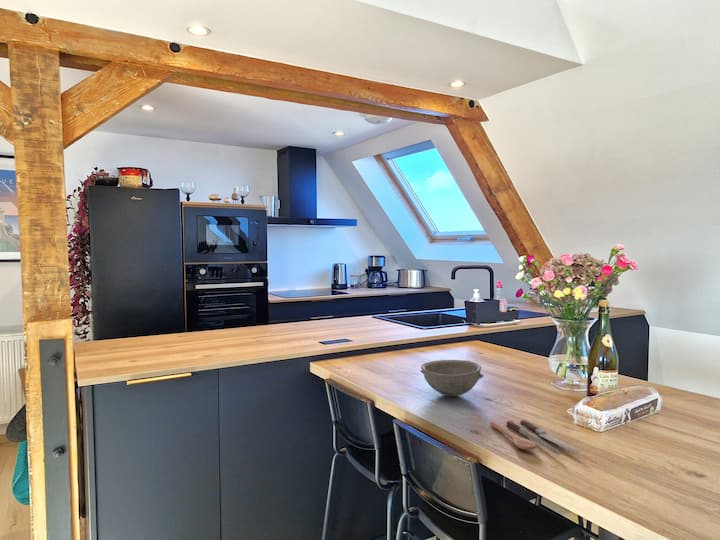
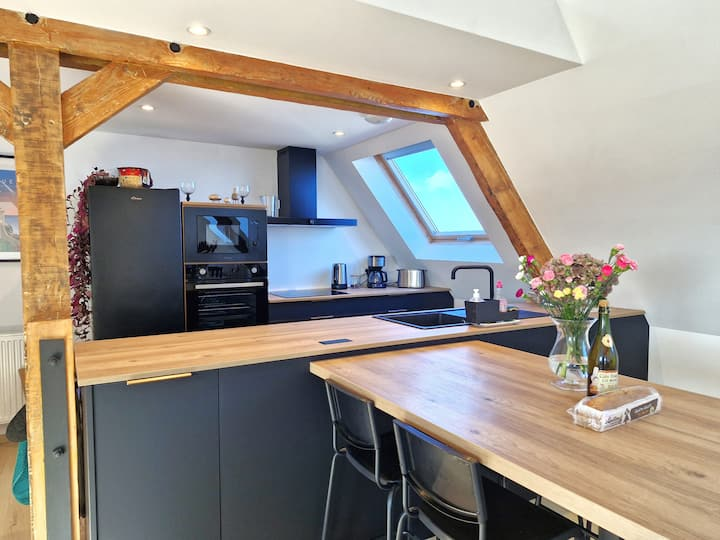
- spoon [489,419,585,456]
- bowl [420,359,485,397]
